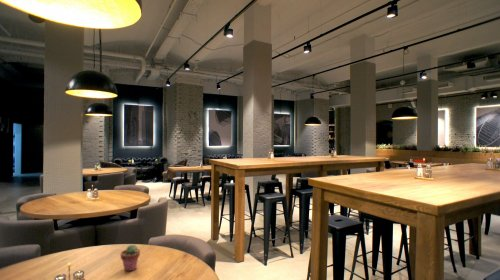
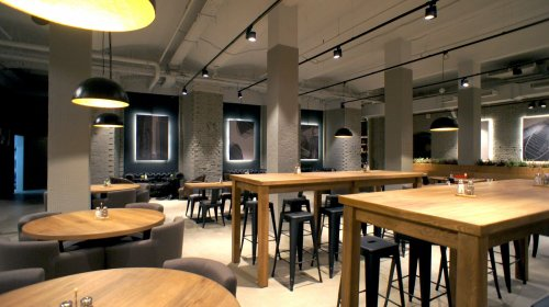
- potted succulent [120,244,141,272]
